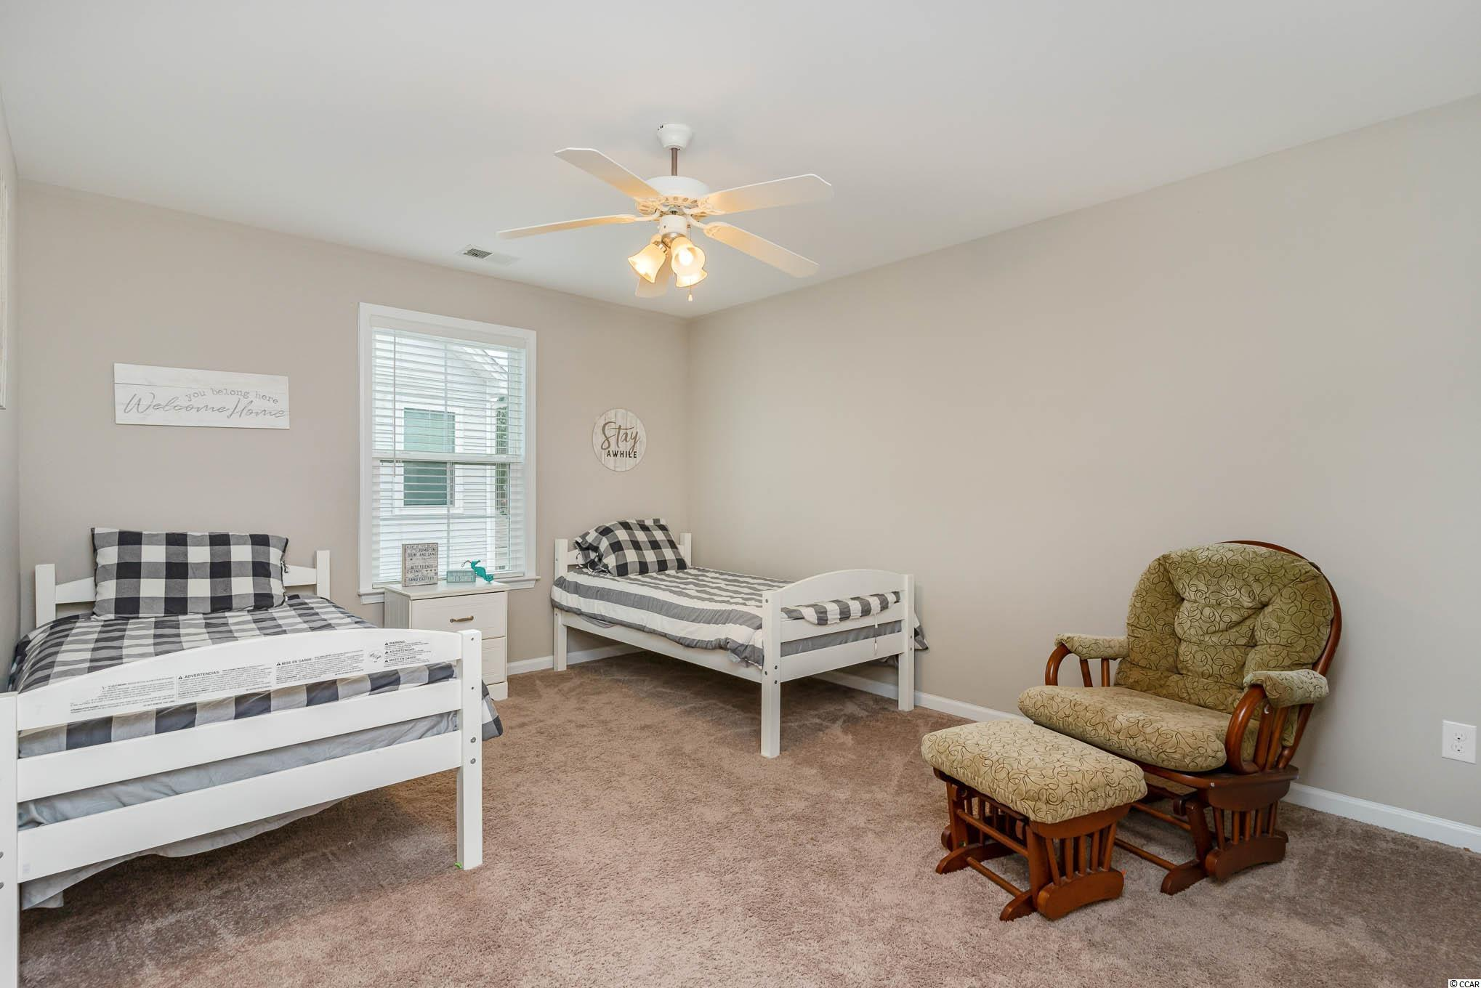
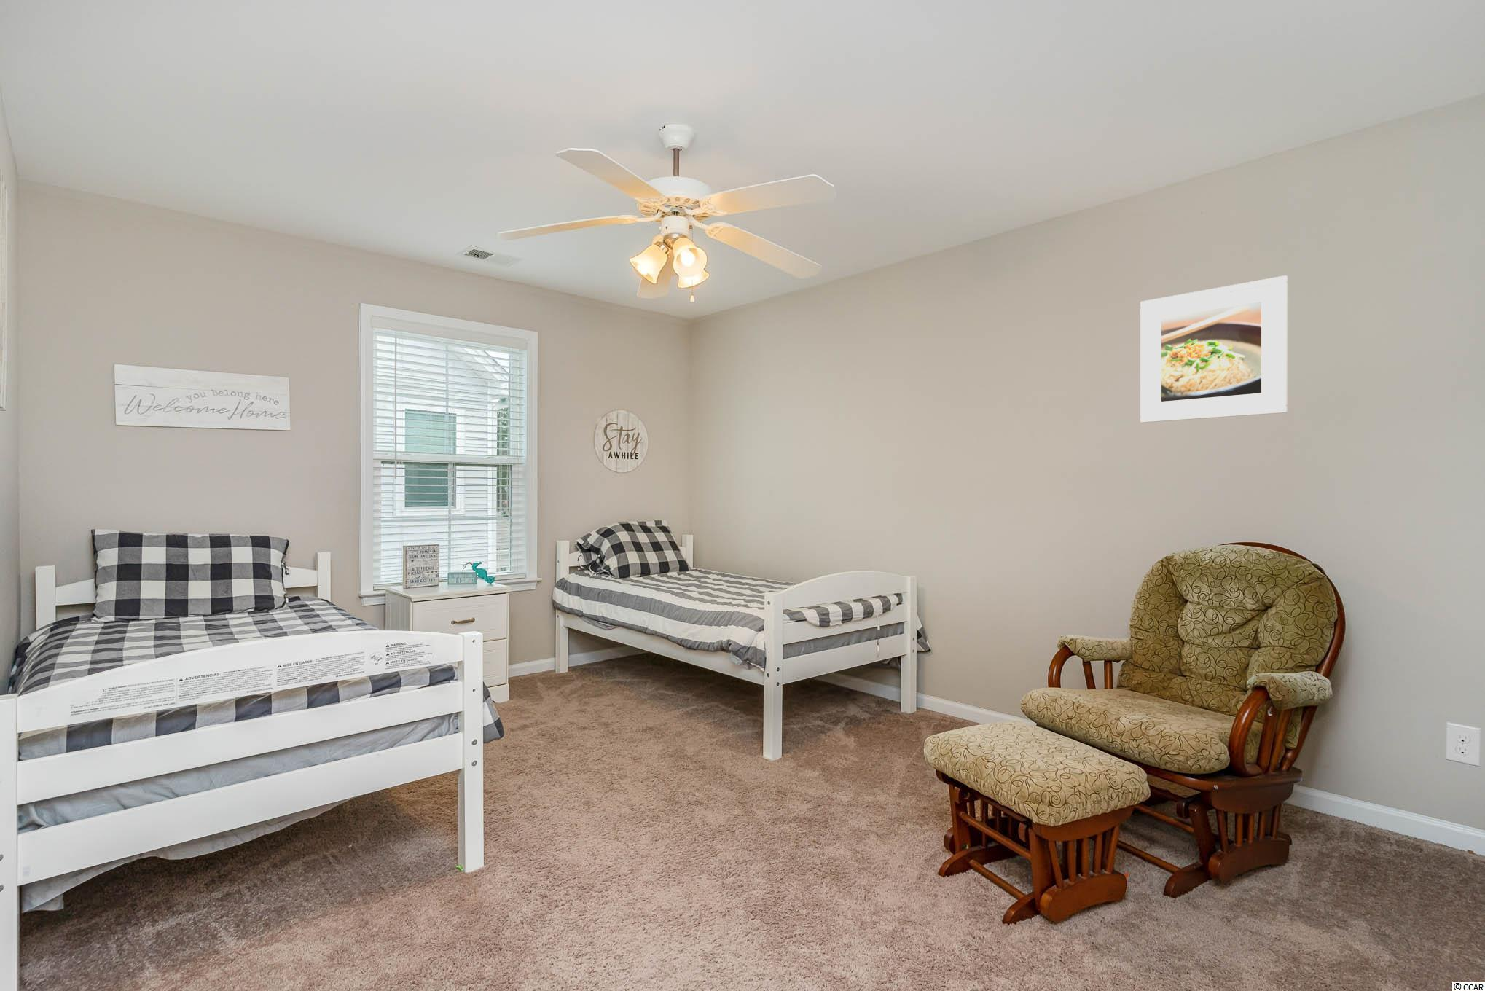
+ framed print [1140,274,1289,424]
